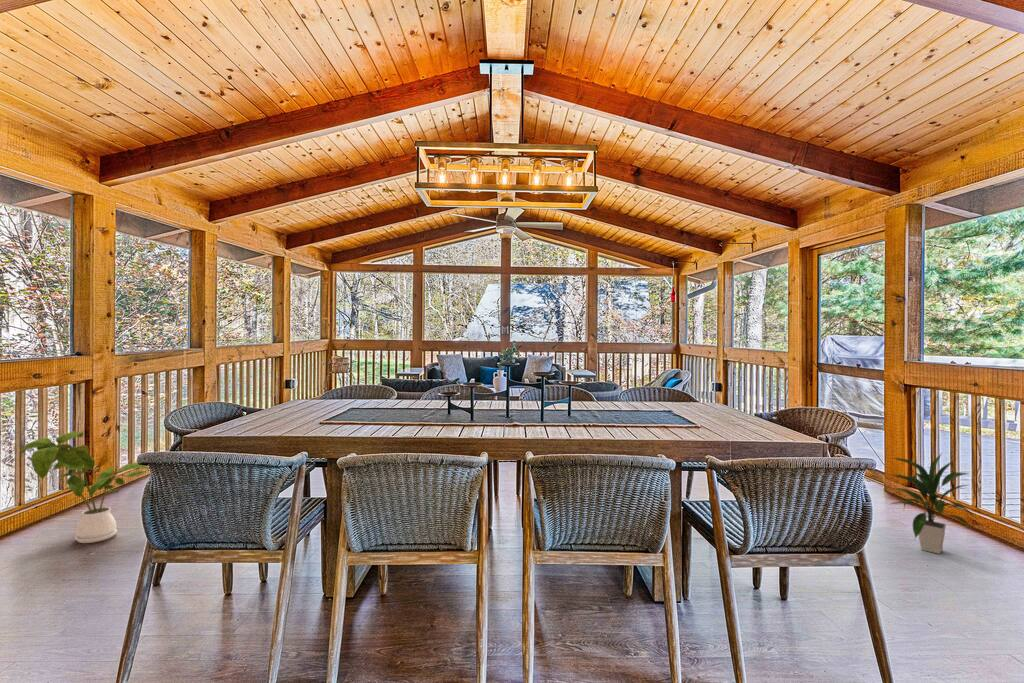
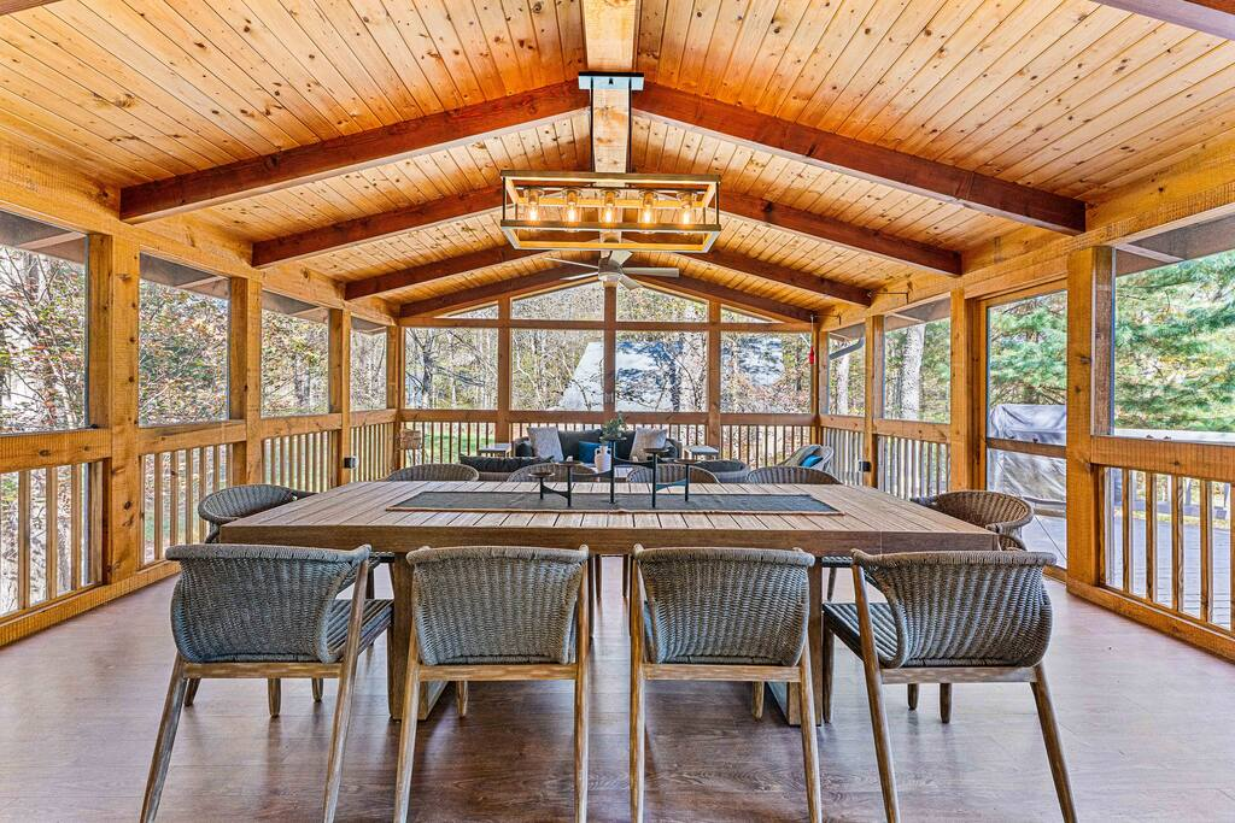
- house plant [20,430,150,544]
- indoor plant [886,452,980,555]
